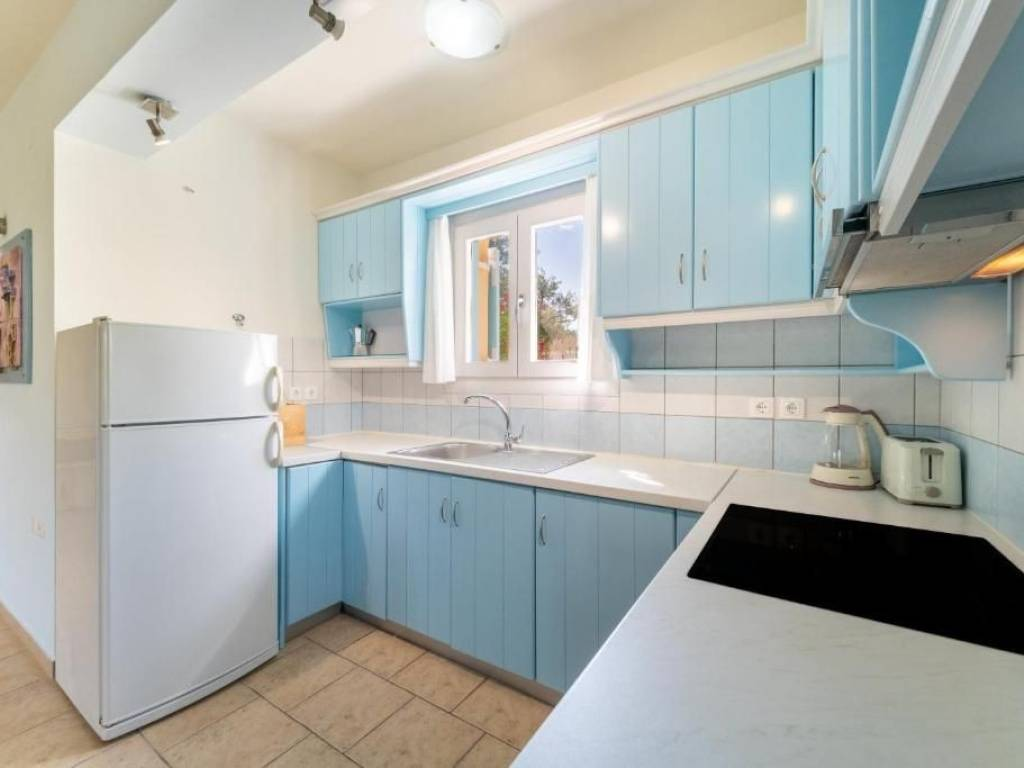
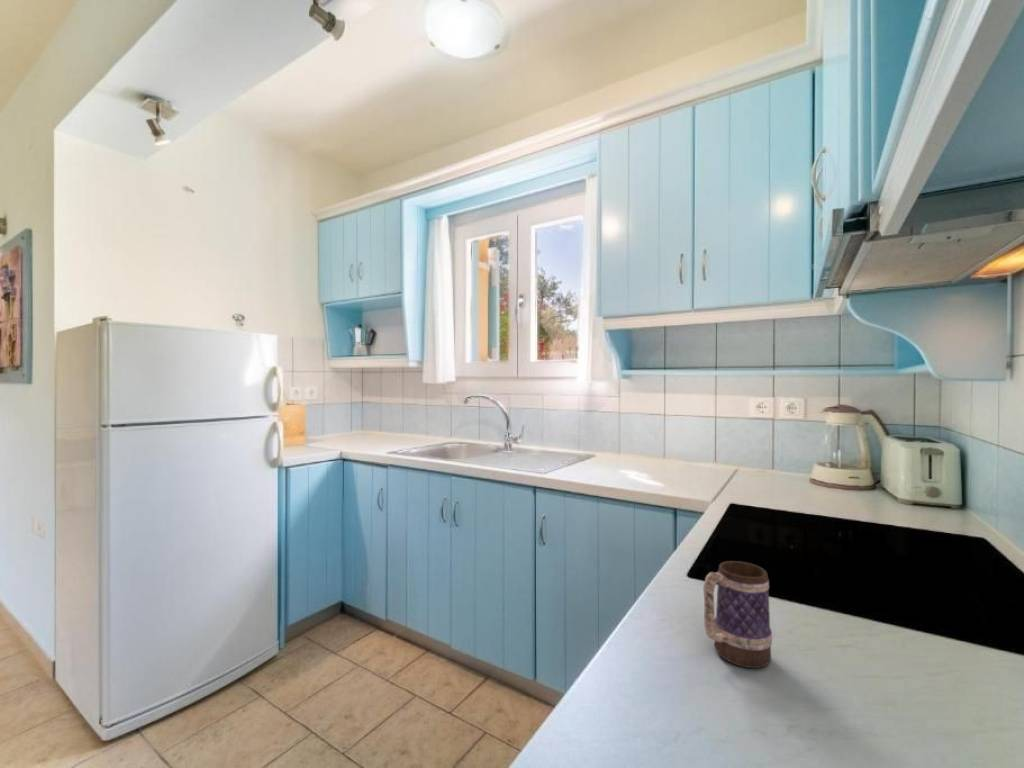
+ mug [702,560,773,669]
